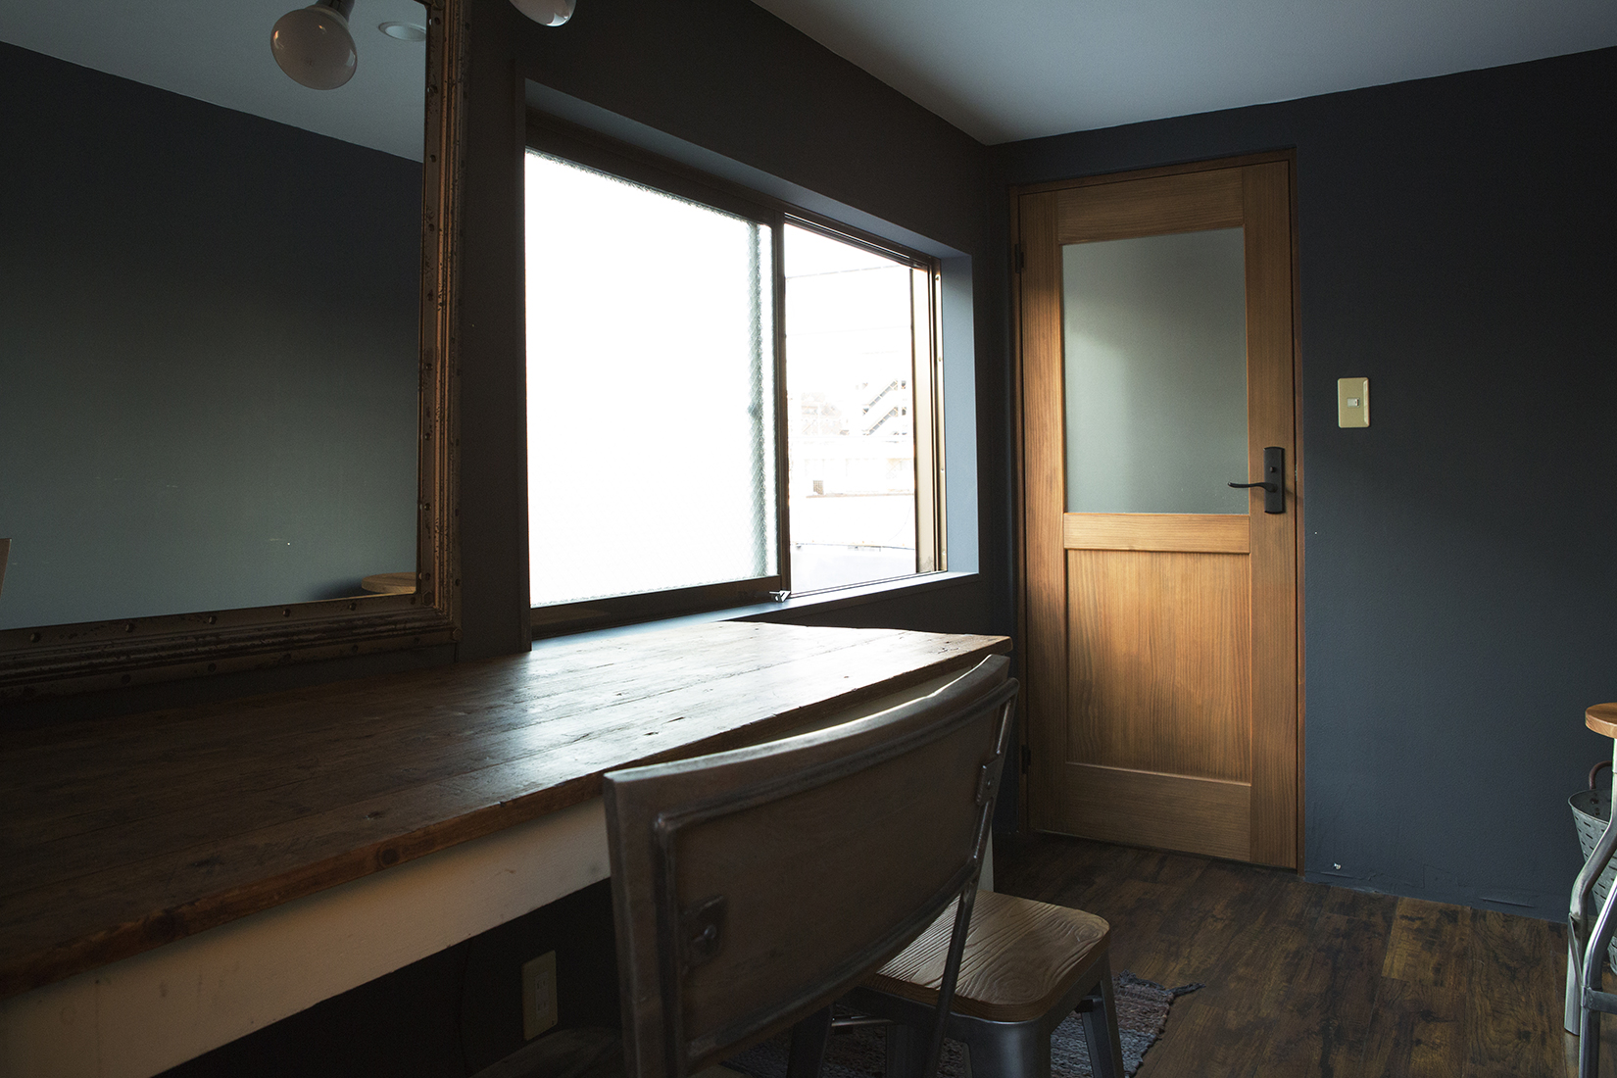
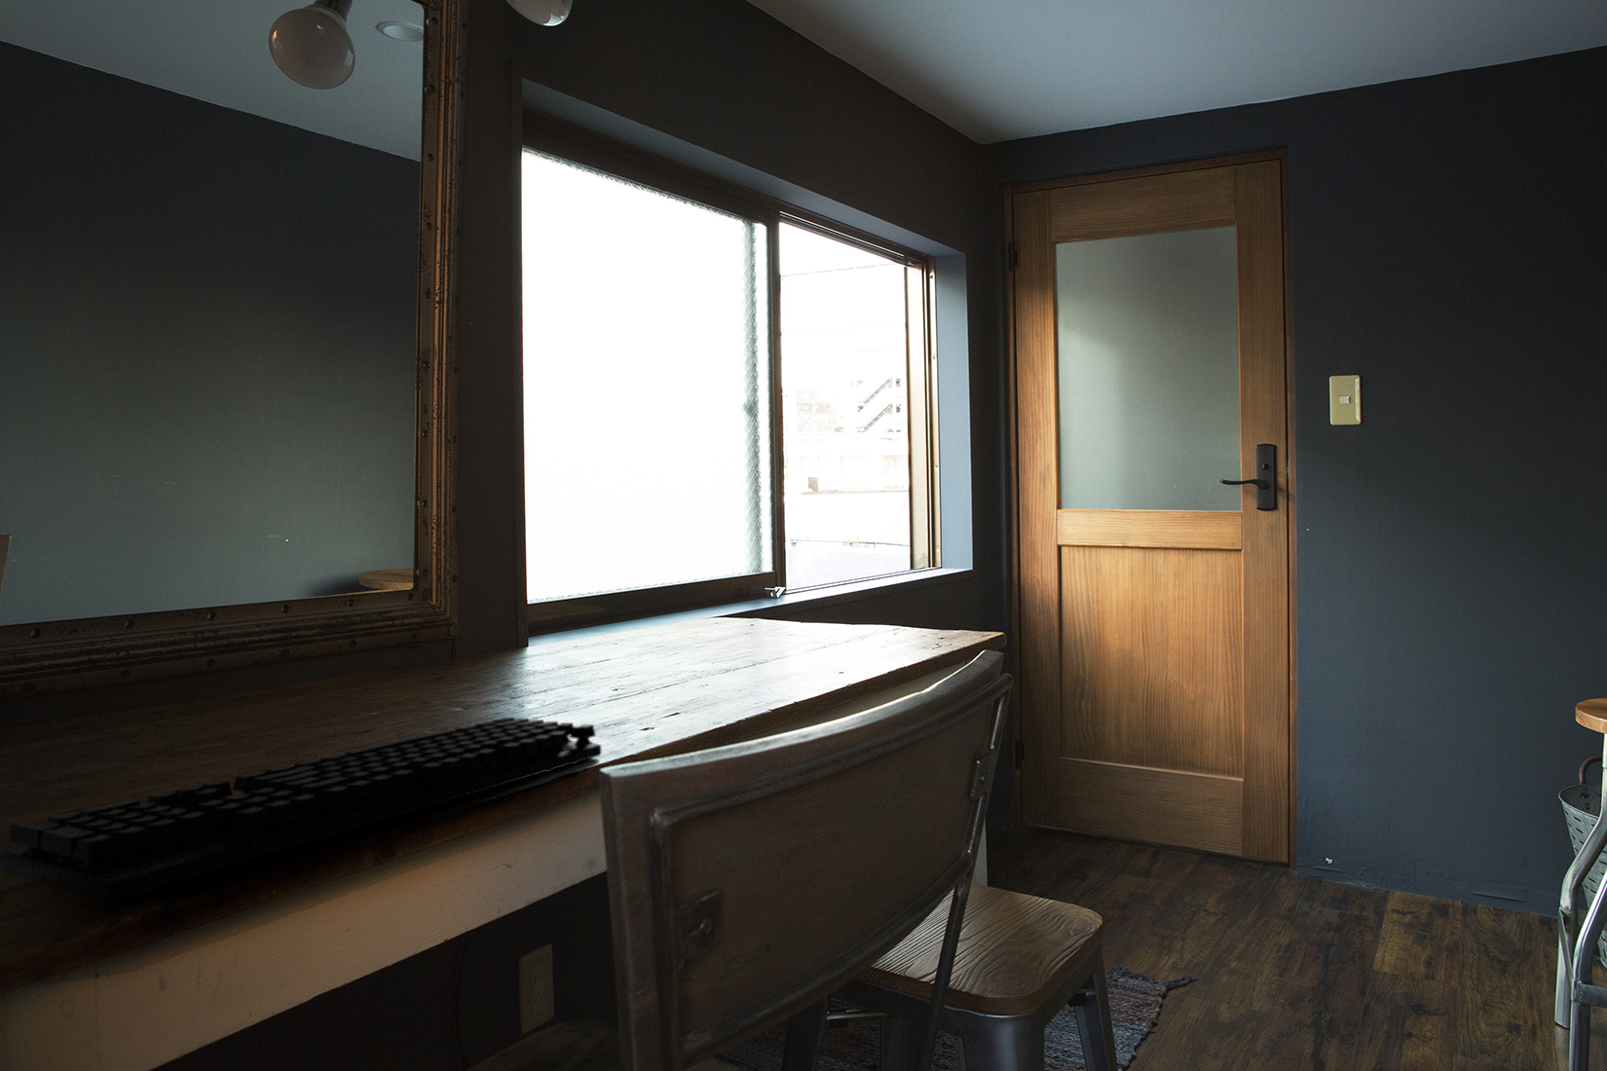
+ keyboard [0,717,603,902]
